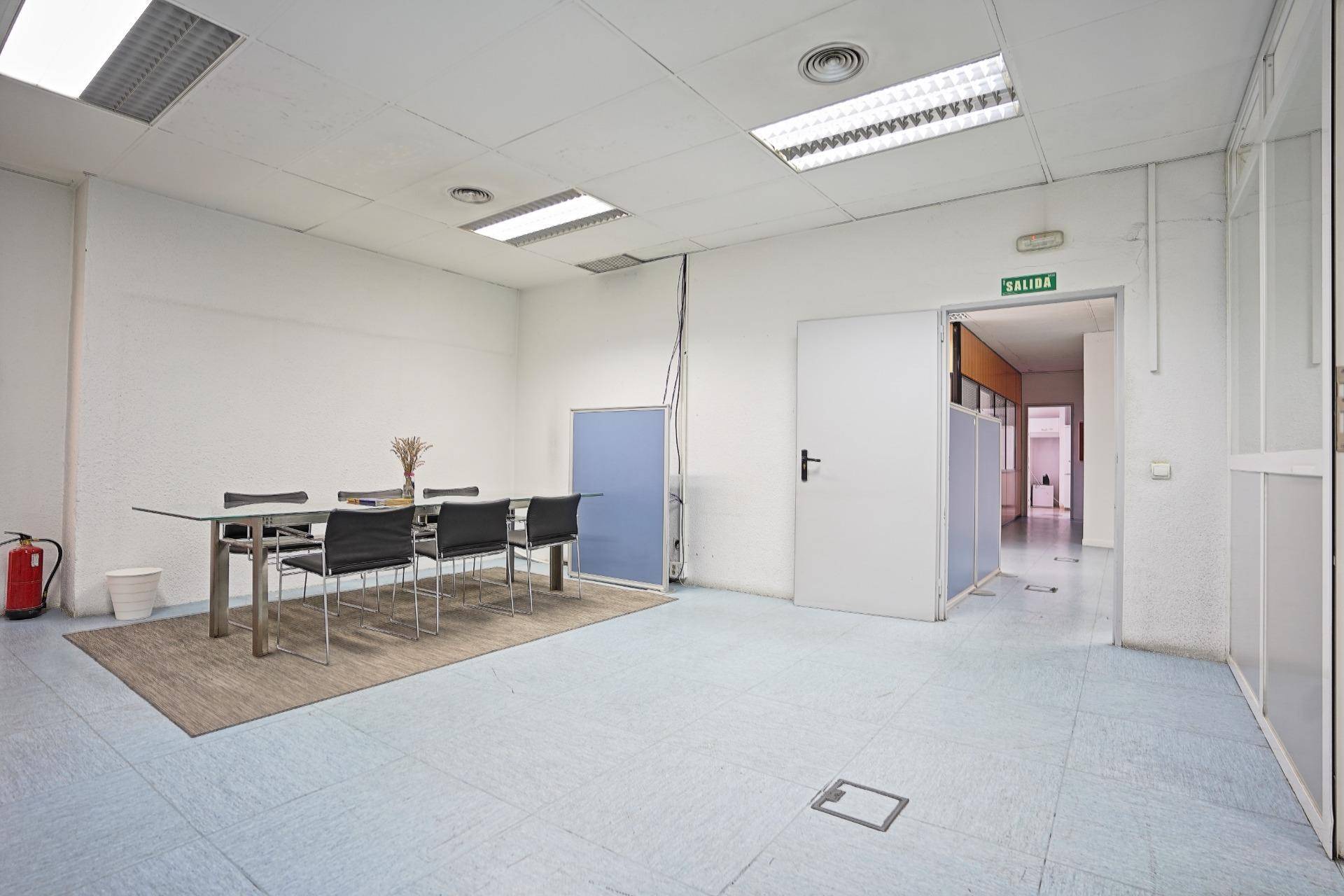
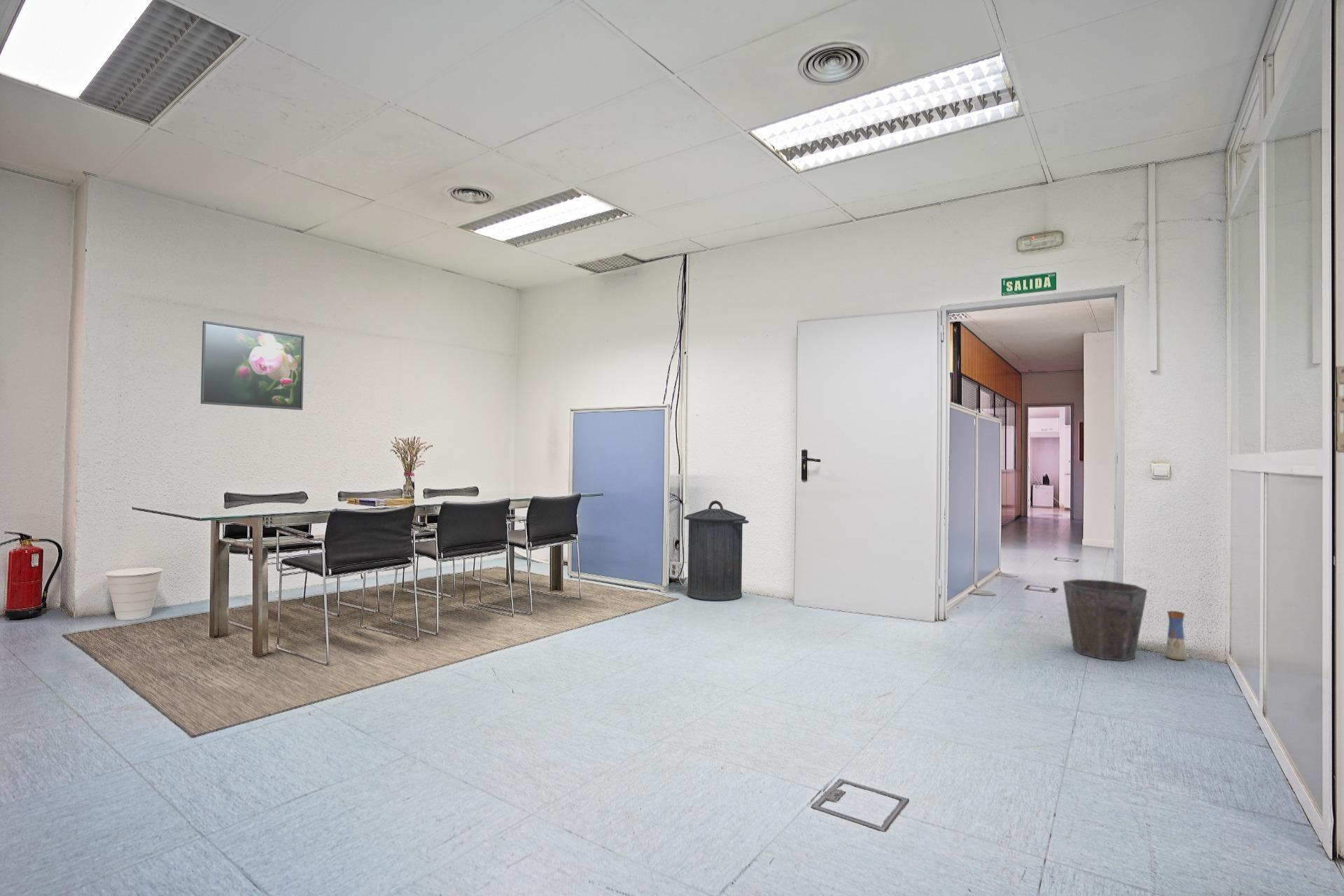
+ trash can [683,500,750,601]
+ waste bin [1063,578,1148,661]
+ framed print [200,321,305,411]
+ vase [1166,610,1187,661]
